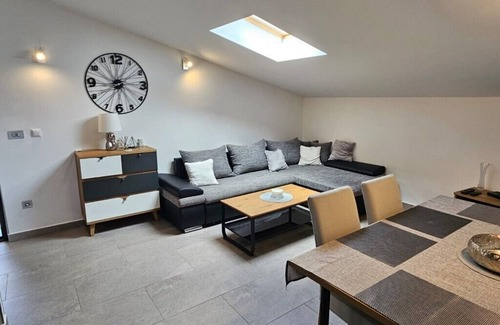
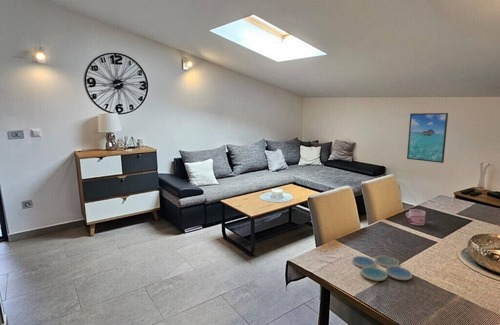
+ drink coaster [351,255,413,282]
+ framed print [406,112,449,164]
+ mug [405,208,427,226]
